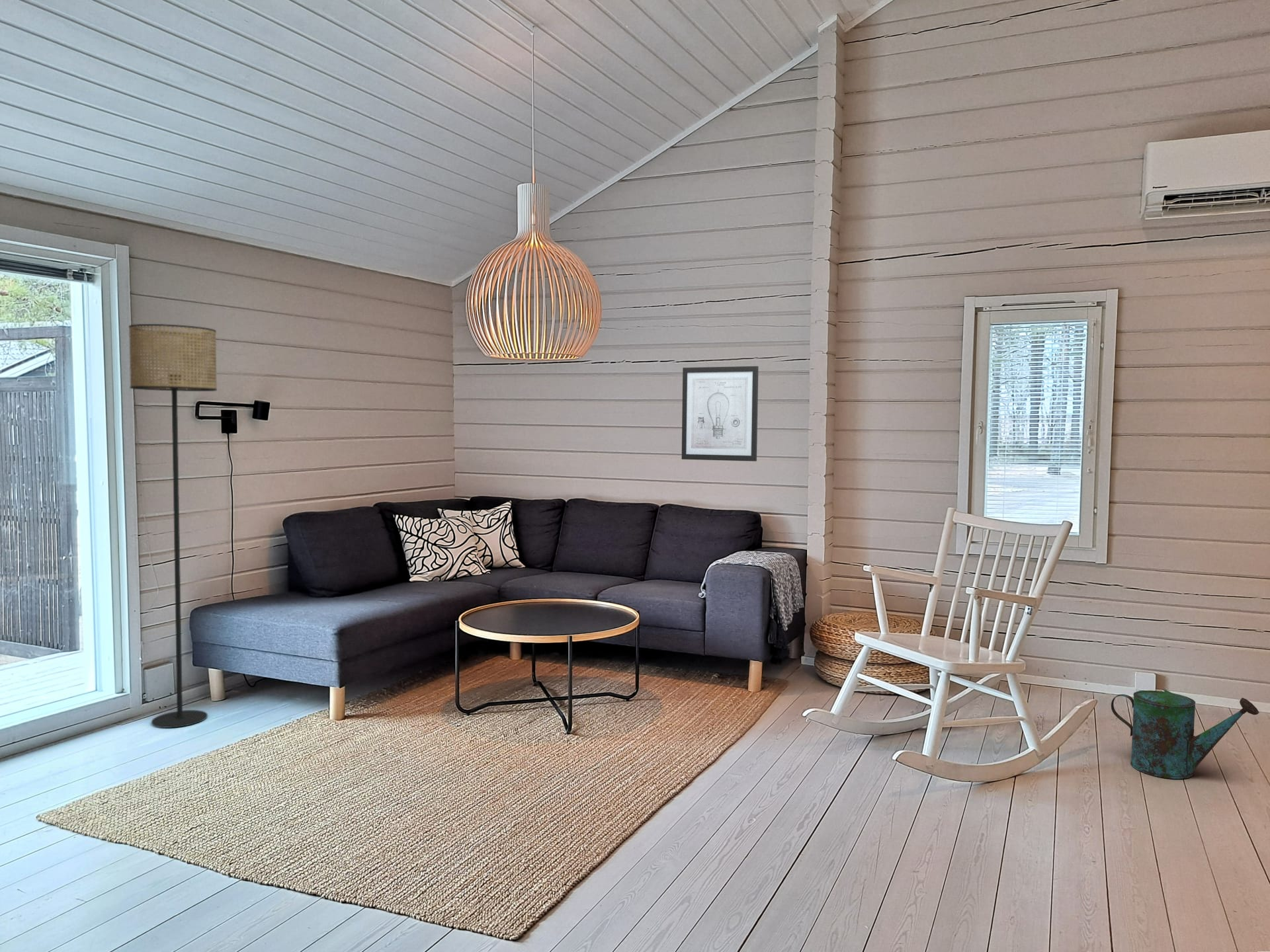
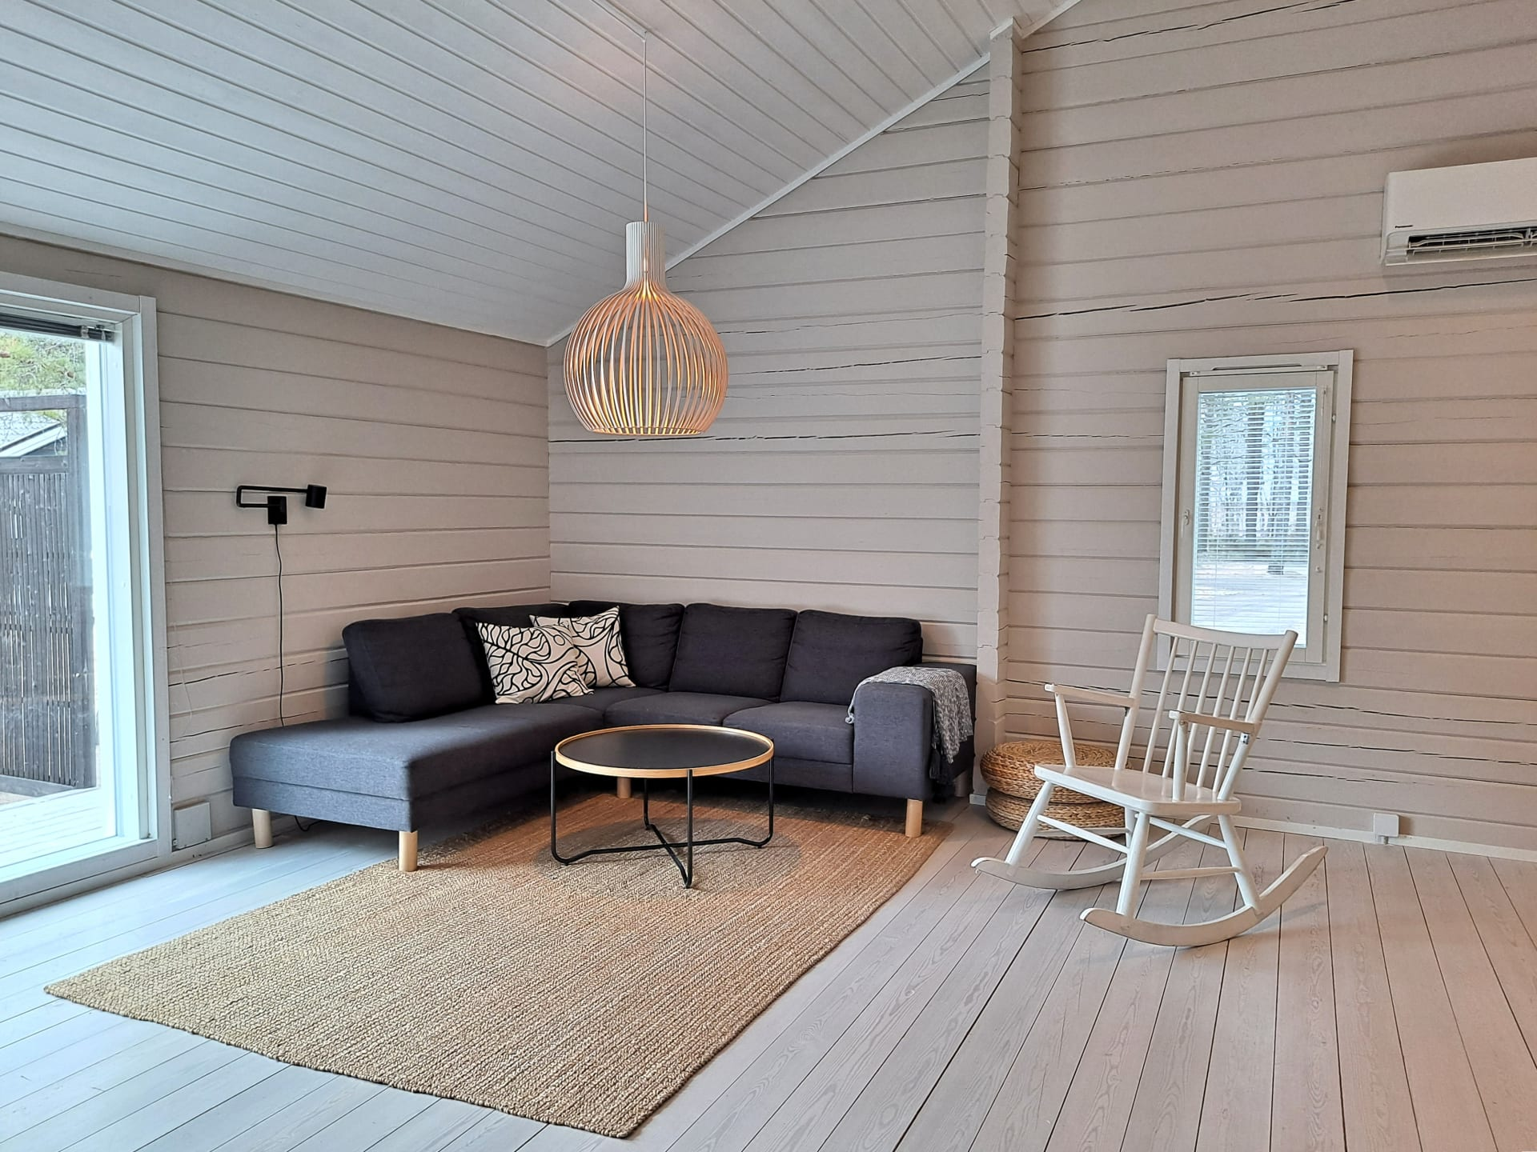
- watering can [1111,689,1260,779]
- floor lamp [128,323,218,729]
- wall art [681,366,759,462]
